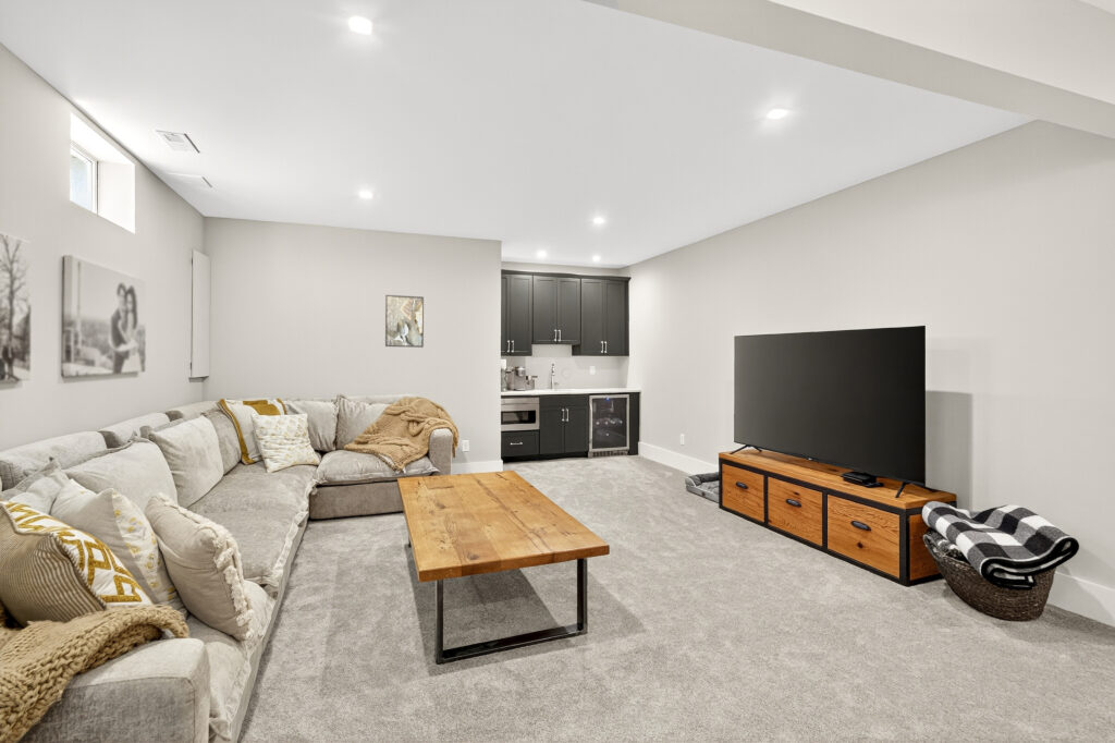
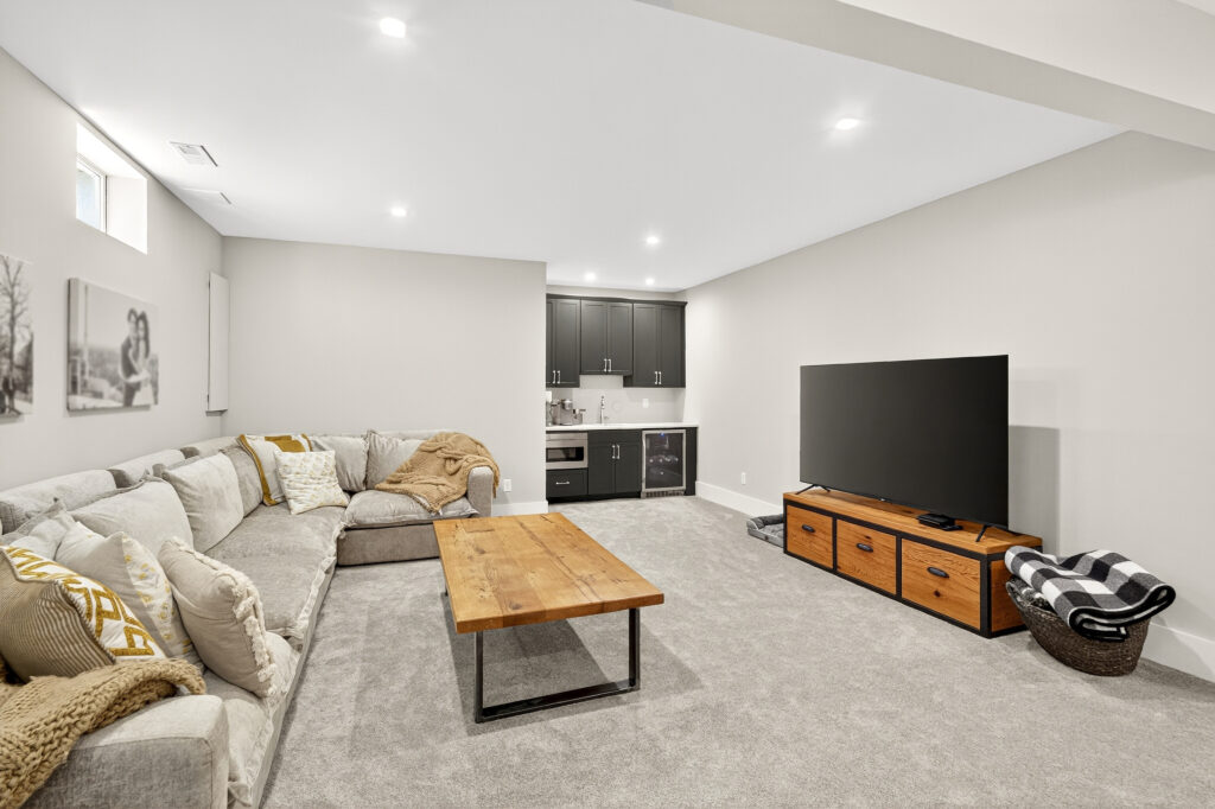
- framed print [384,294,425,349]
